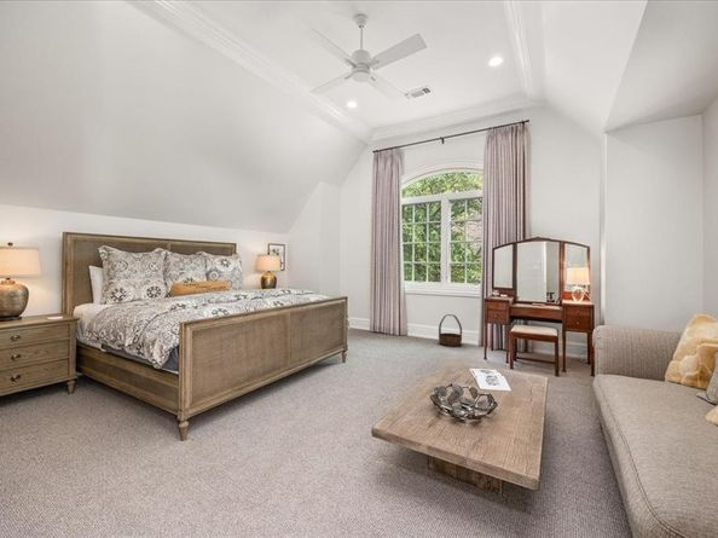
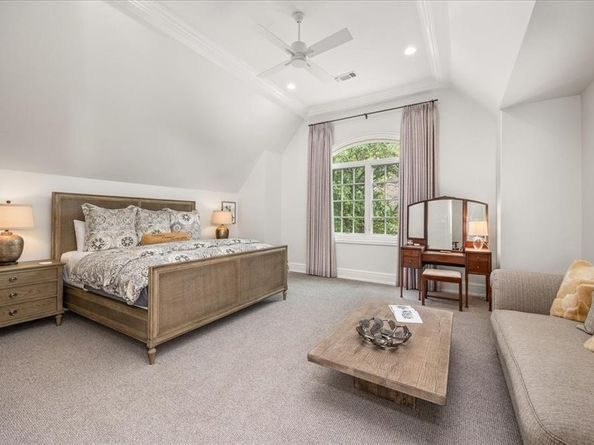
- basket [438,313,463,347]
